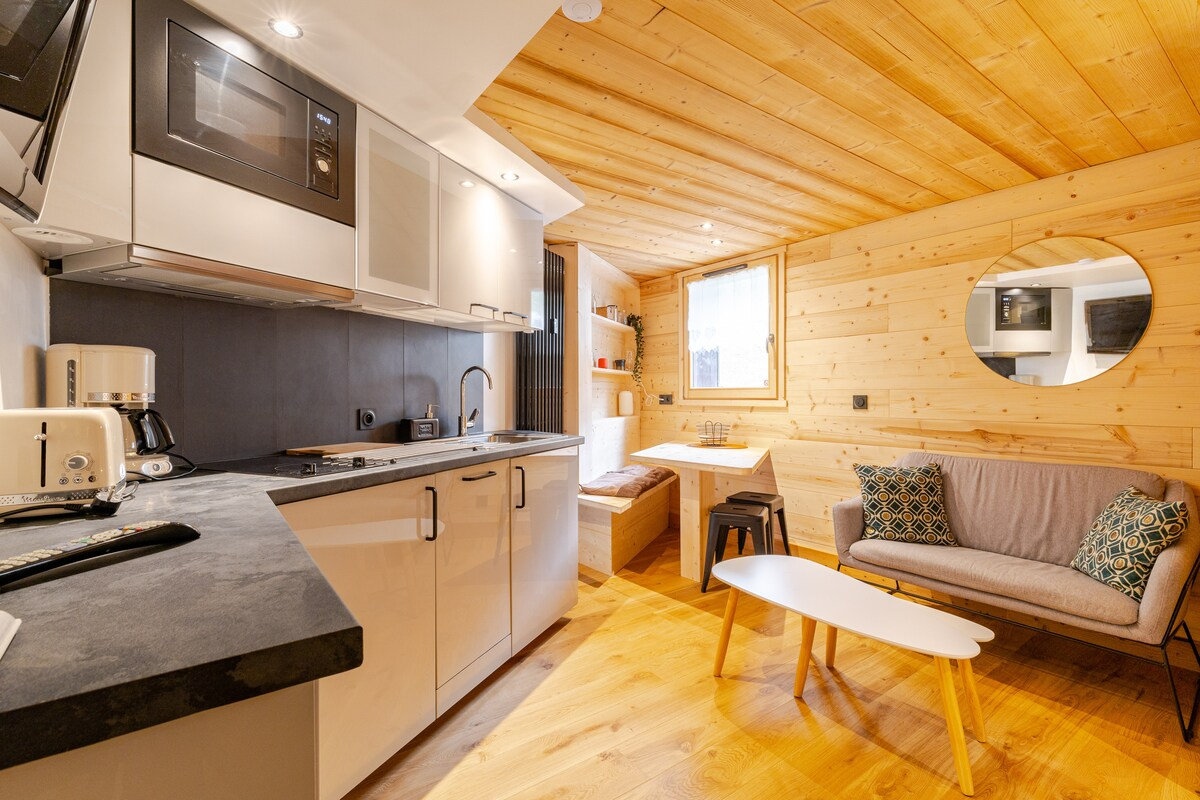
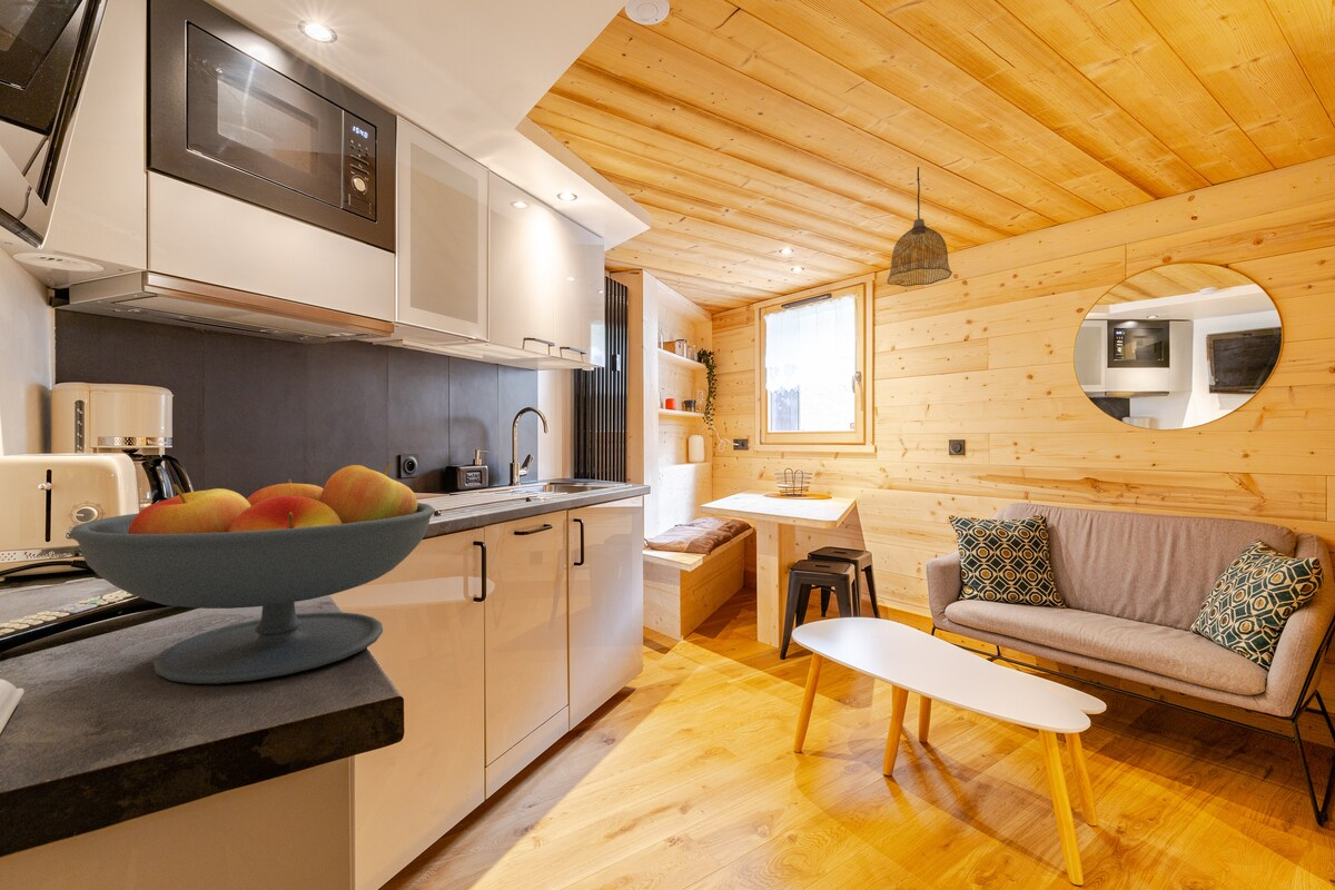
+ pendant lamp [886,166,953,288]
+ fruit bowl [69,463,436,684]
